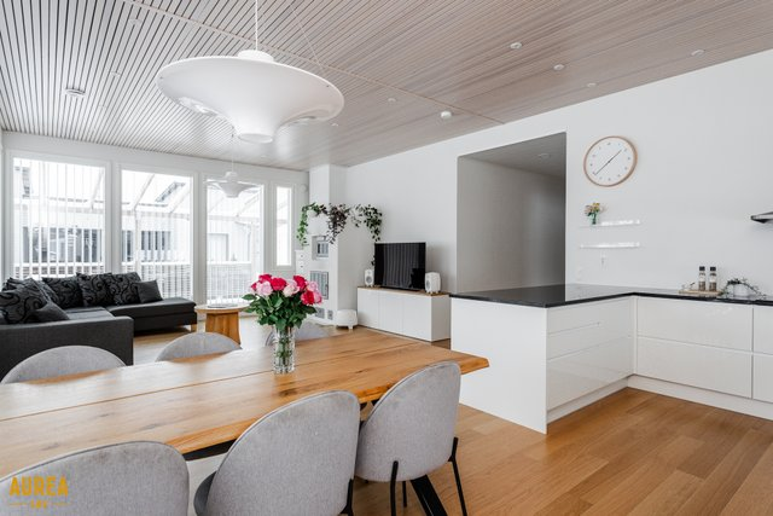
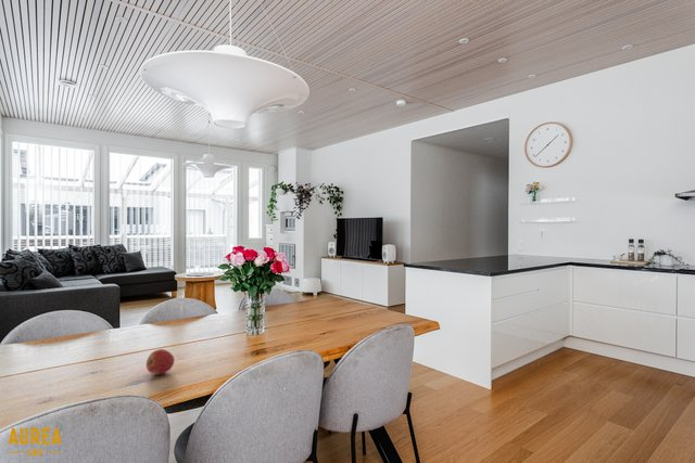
+ apple [146,348,176,376]
